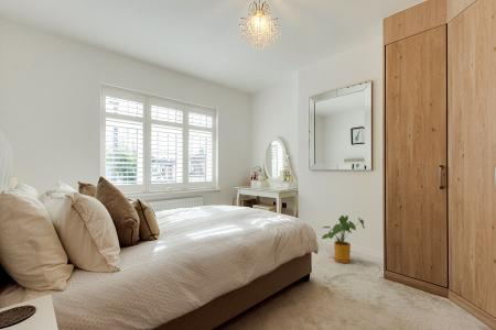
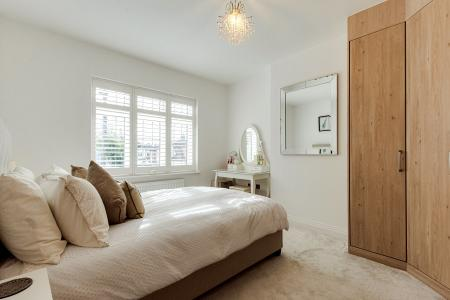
- house plant [321,215,366,264]
